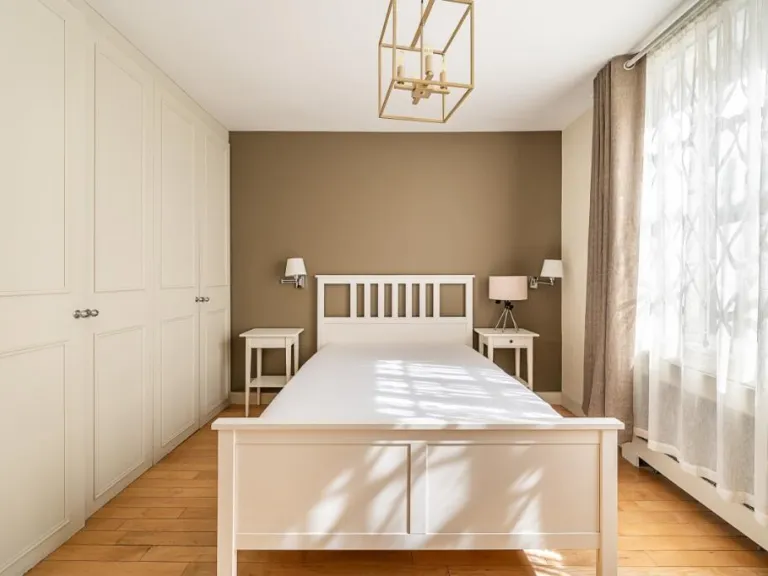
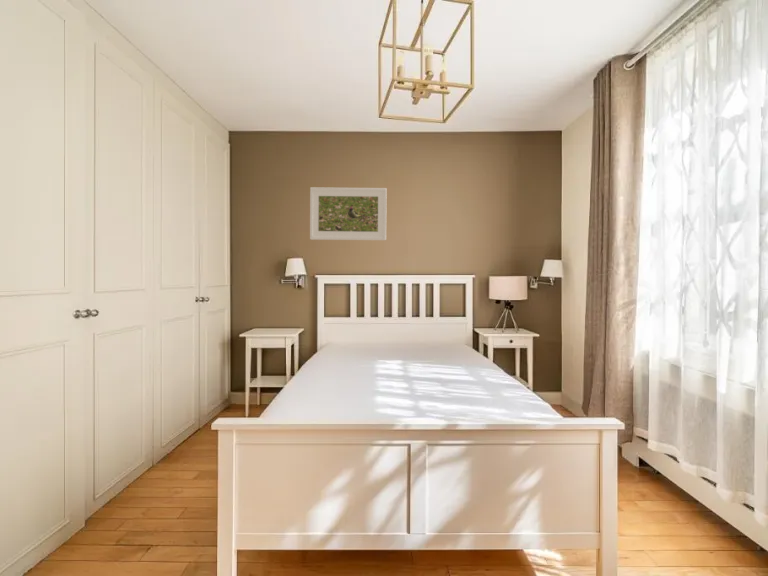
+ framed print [309,186,388,241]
